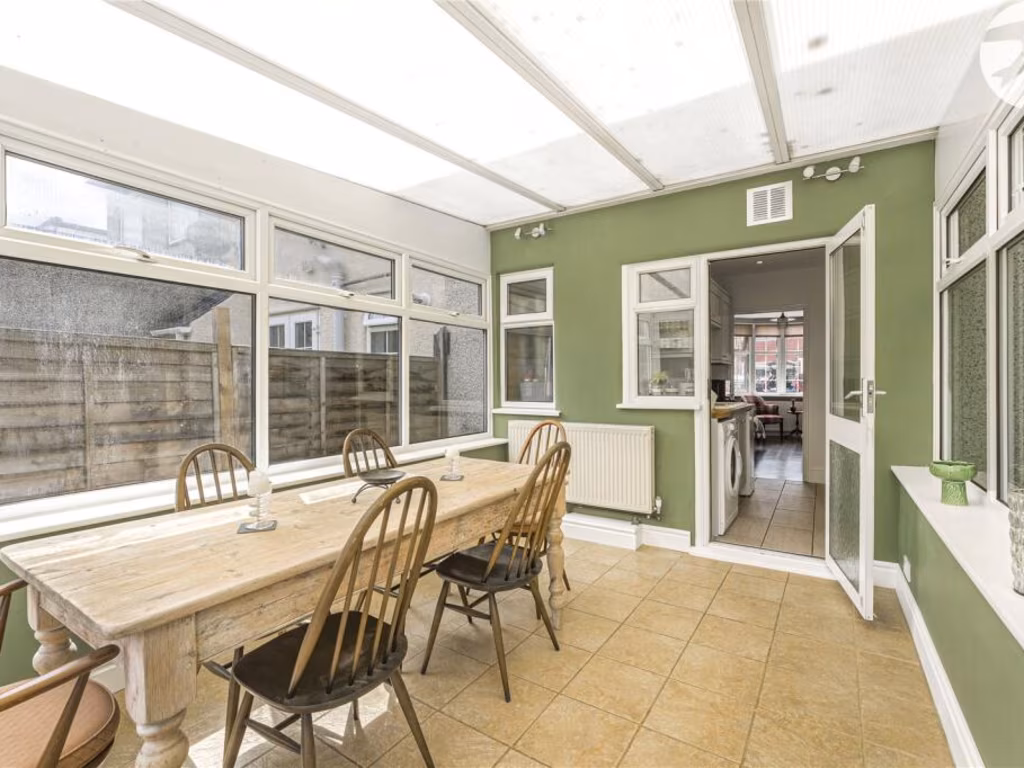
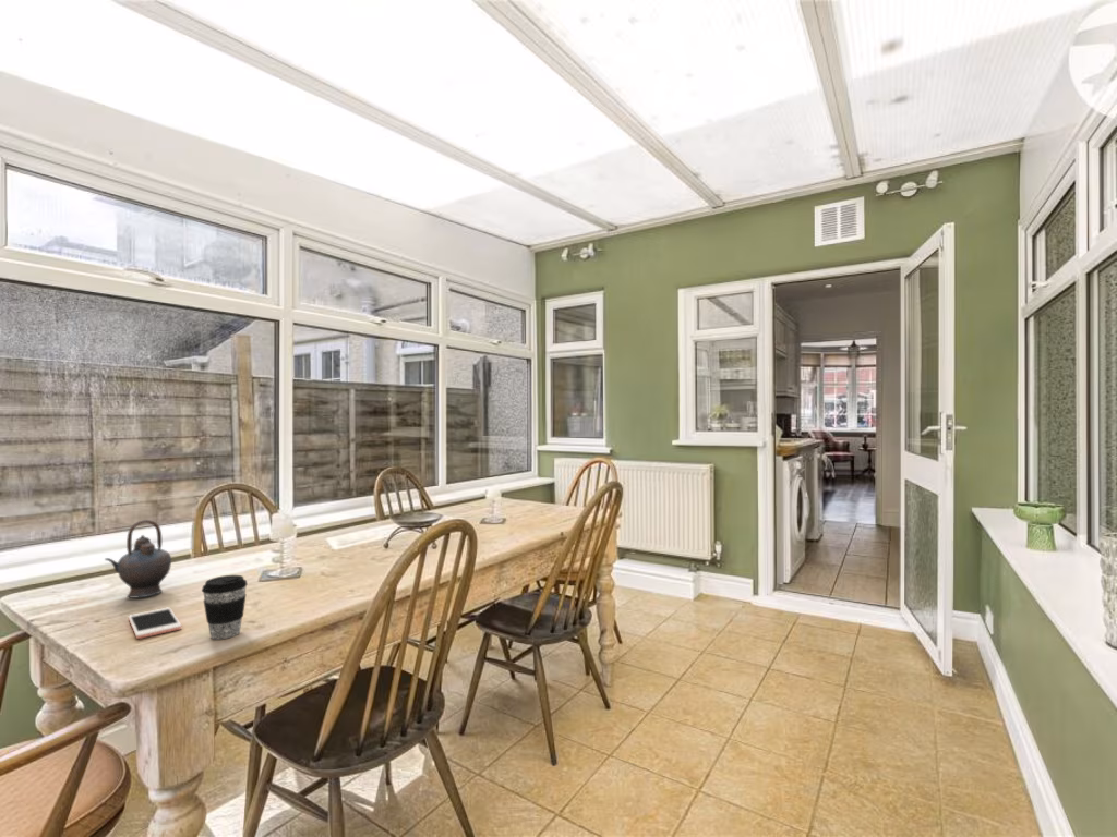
+ cell phone [128,606,183,640]
+ coffee cup [201,574,248,640]
+ teapot [104,519,172,598]
